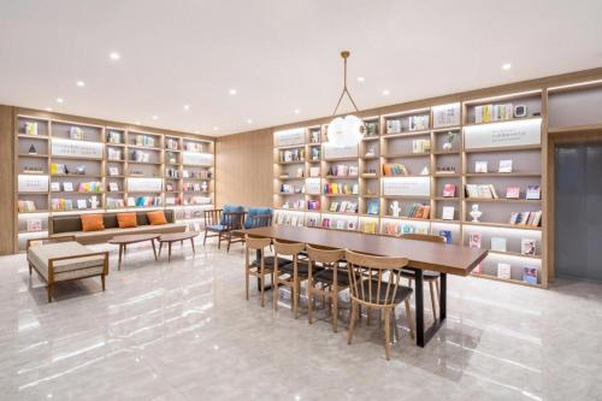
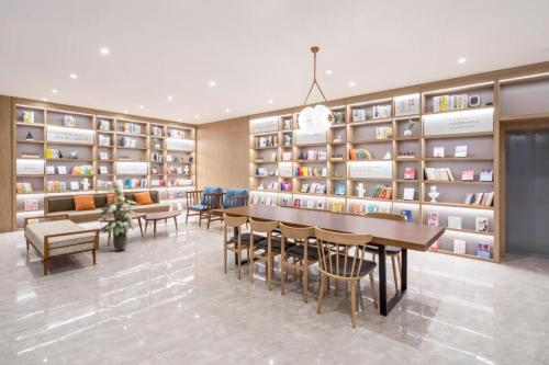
+ indoor plant [98,180,138,252]
